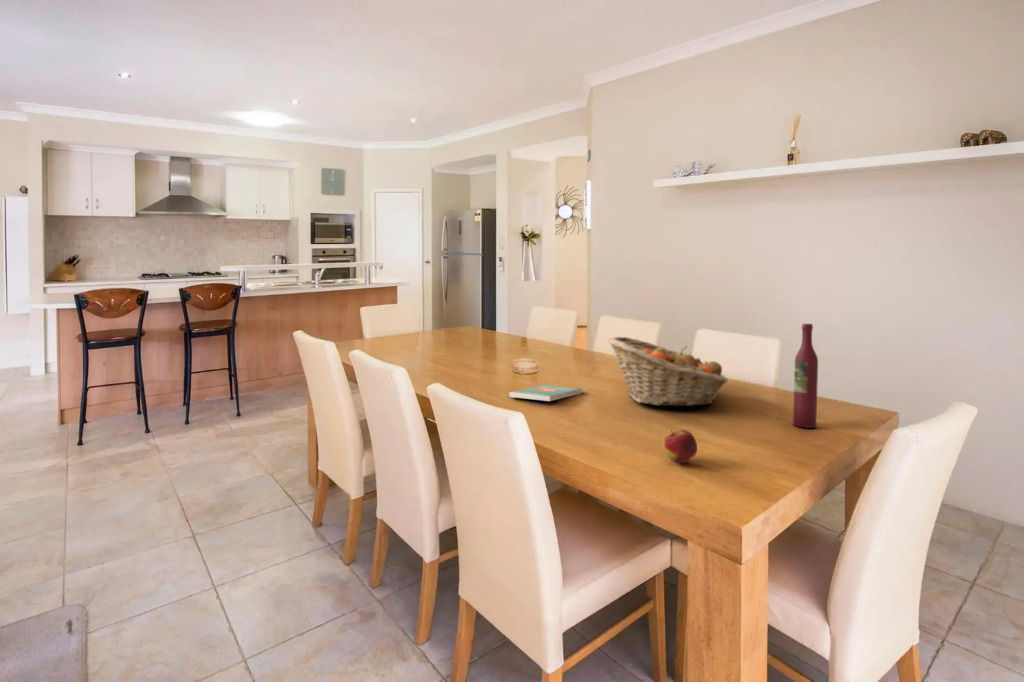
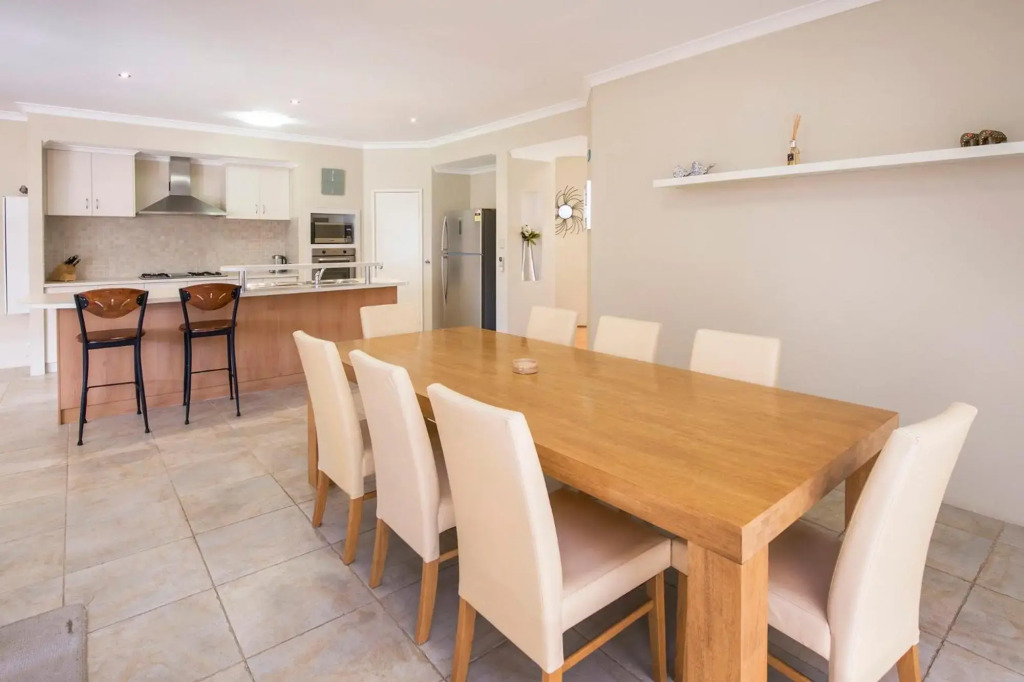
- apple [662,429,698,464]
- book [508,384,583,402]
- fruit basket [607,336,729,407]
- wine bottle [792,323,819,429]
